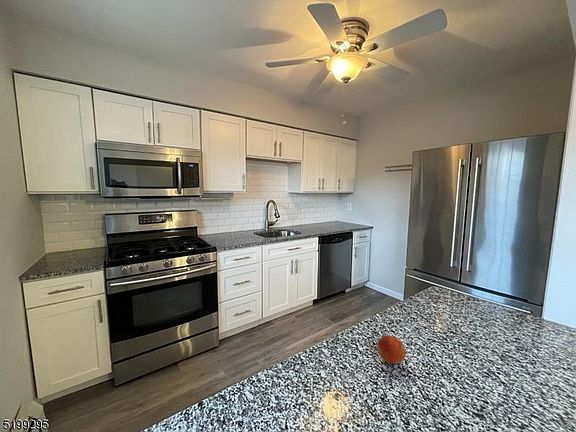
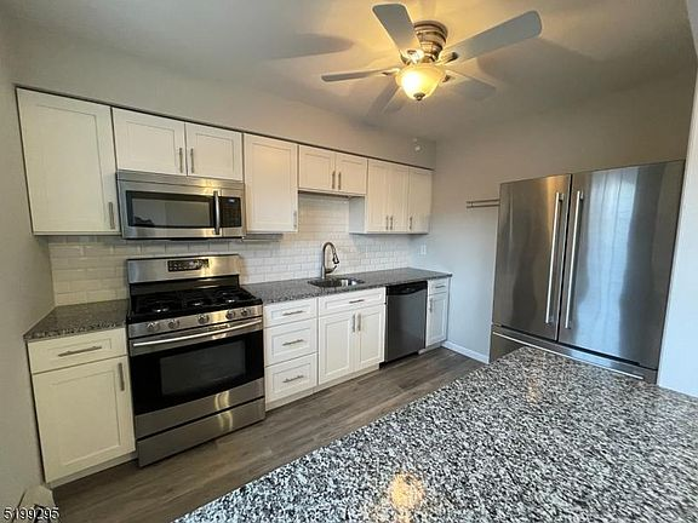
- fruit [376,334,407,365]
